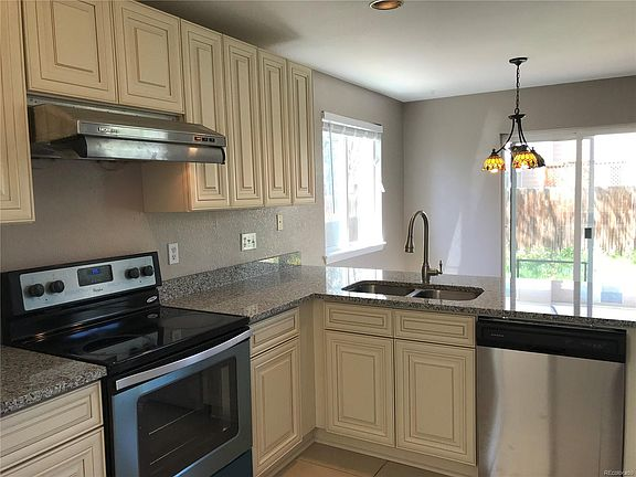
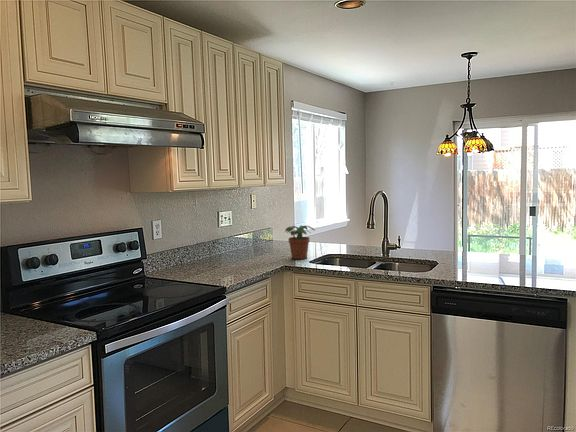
+ potted plant [284,224,316,260]
